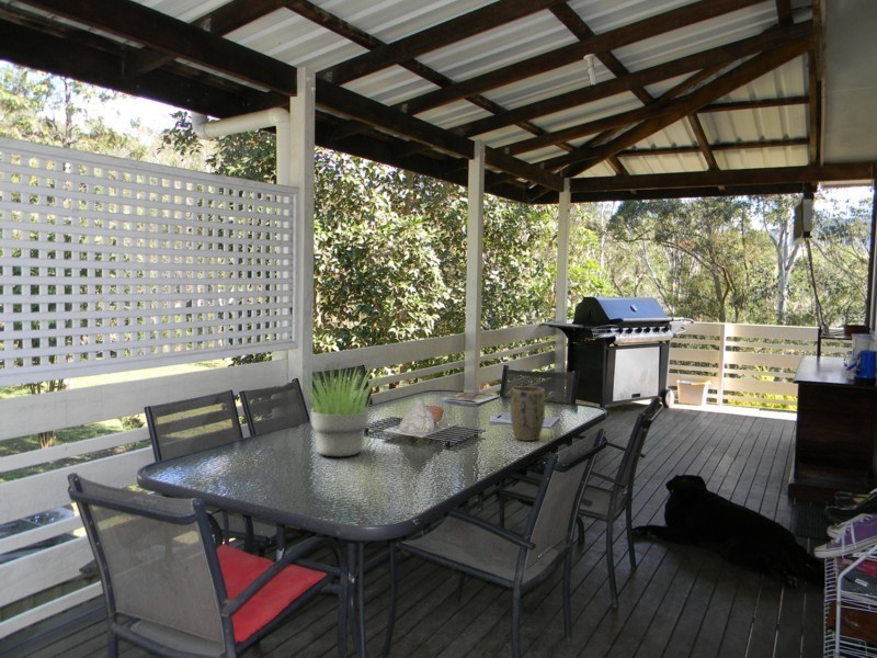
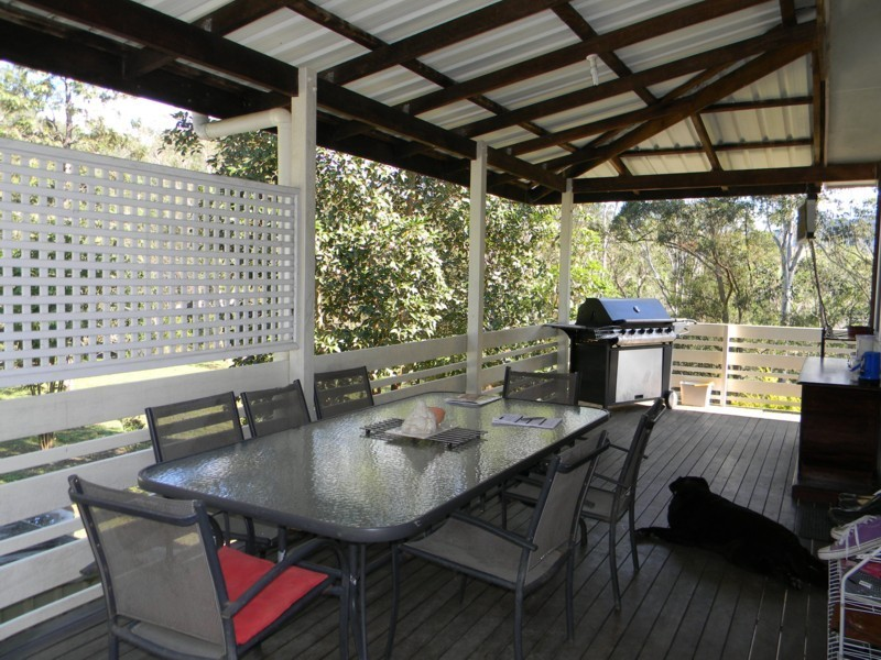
- plant pot [510,385,546,442]
- potted plant [297,365,386,457]
